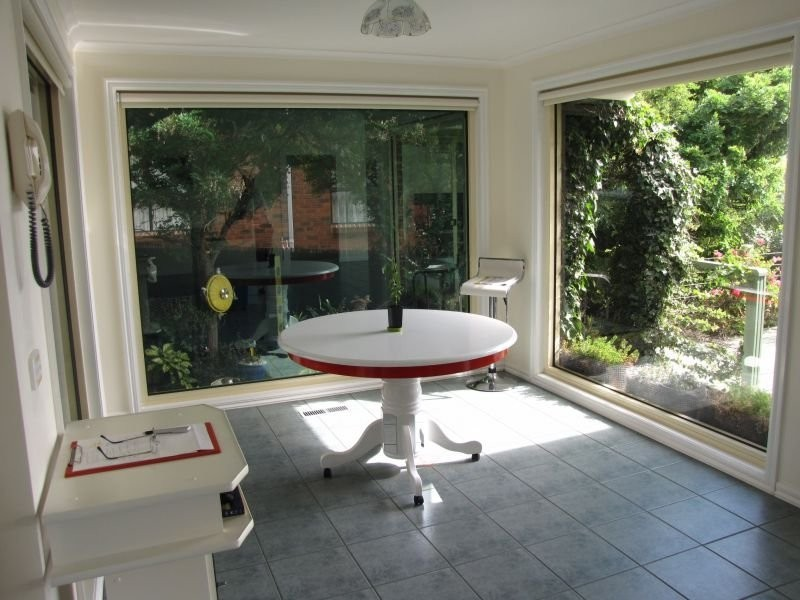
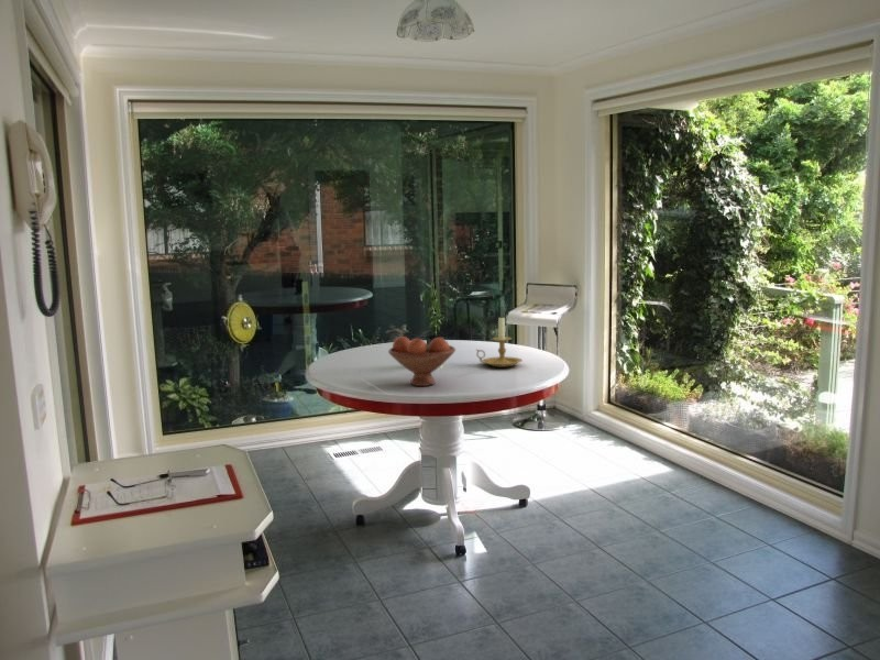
+ fruit bowl [387,336,457,387]
+ candle holder [475,315,524,369]
